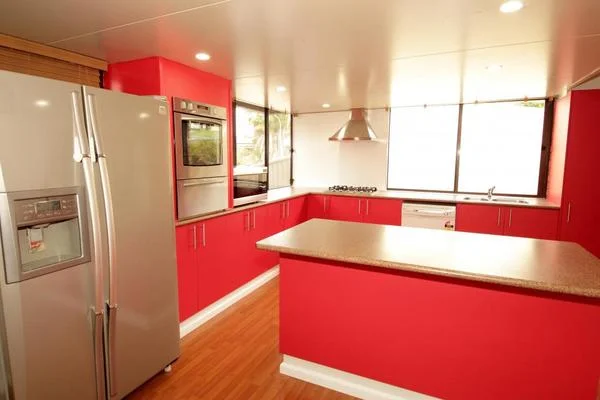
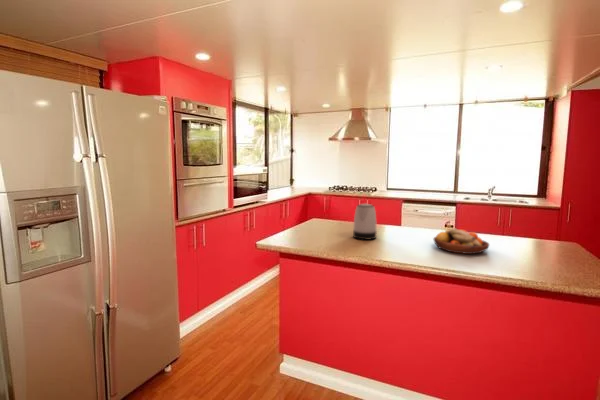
+ kettle [352,203,378,241]
+ fruit bowl [432,227,490,255]
